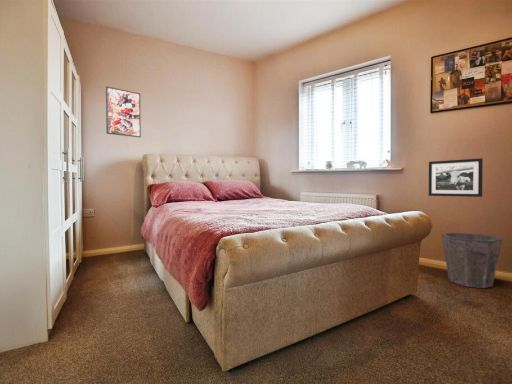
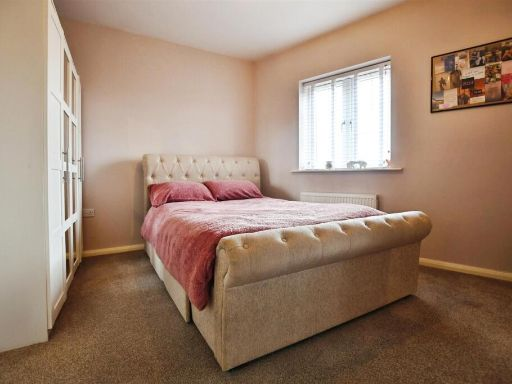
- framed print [105,85,142,138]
- picture frame [428,157,484,198]
- waste bin [441,232,503,289]
